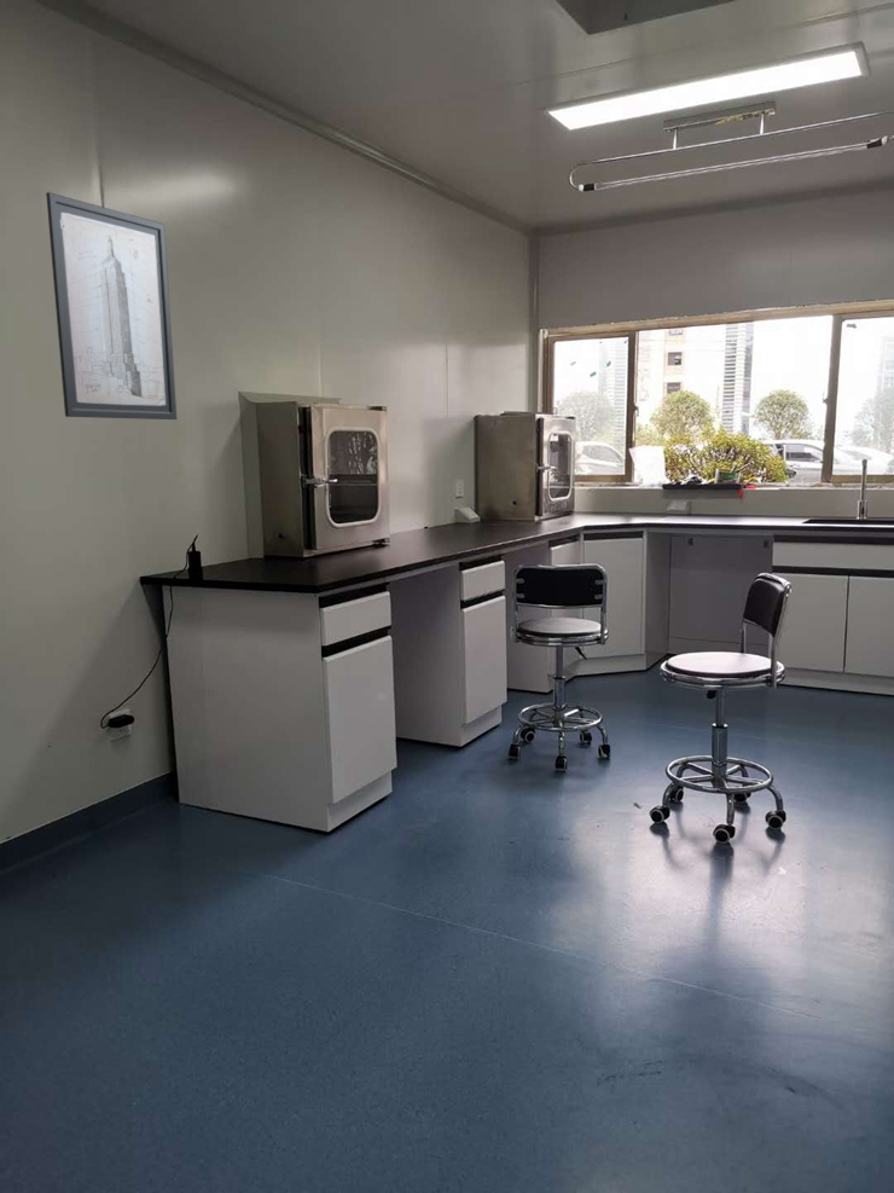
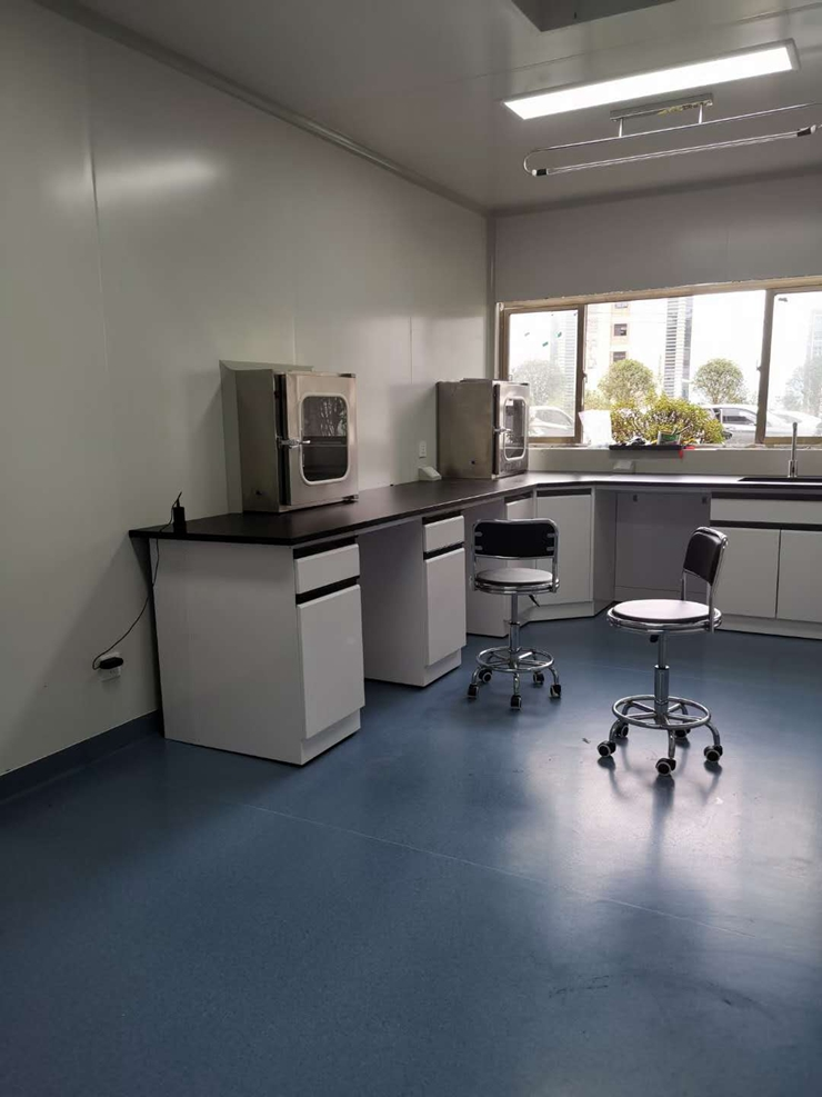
- wall art [45,191,178,421]
